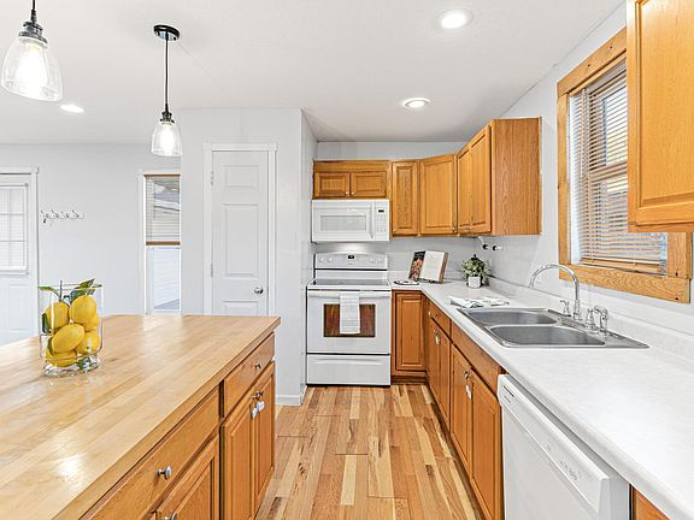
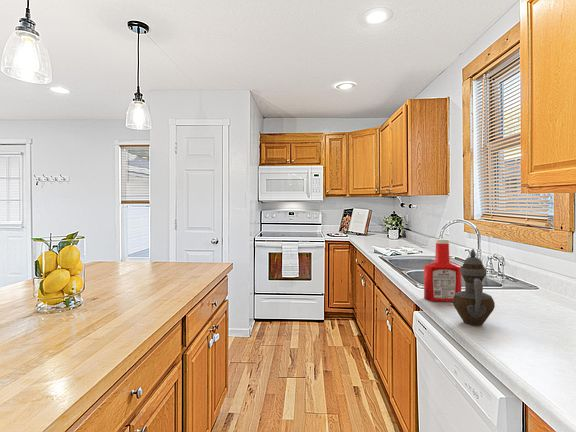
+ soap bottle [423,238,462,302]
+ teapot [452,248,496,327]
